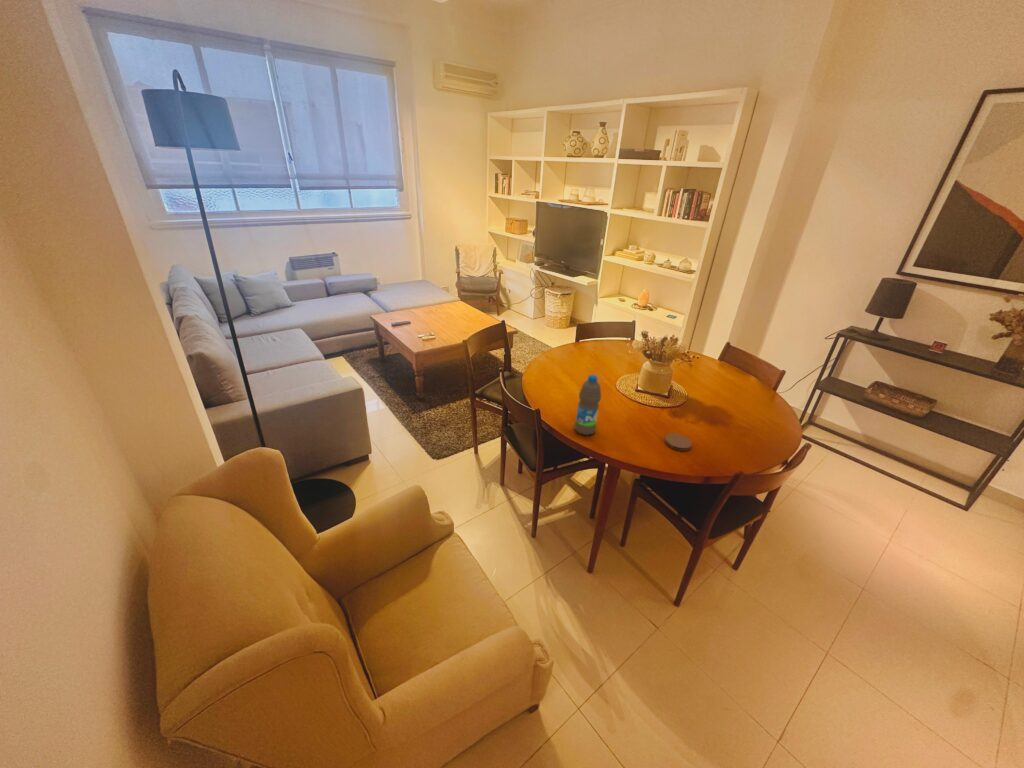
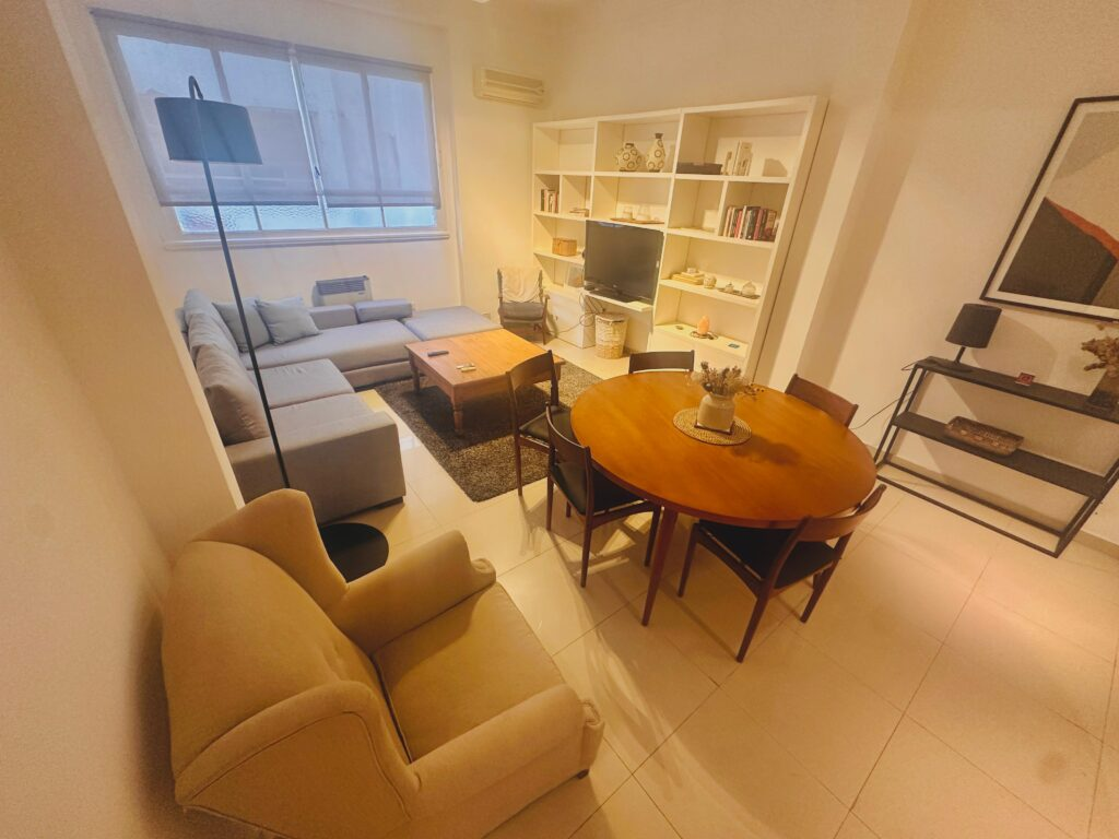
- coaster [664,432,693,452]
- water bottle [573,374,602,436]
